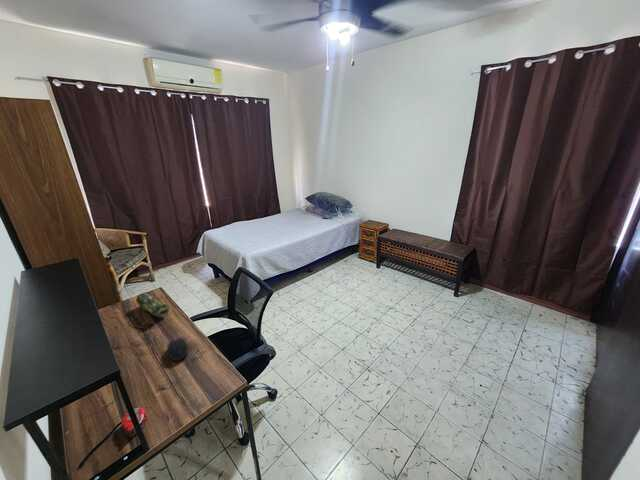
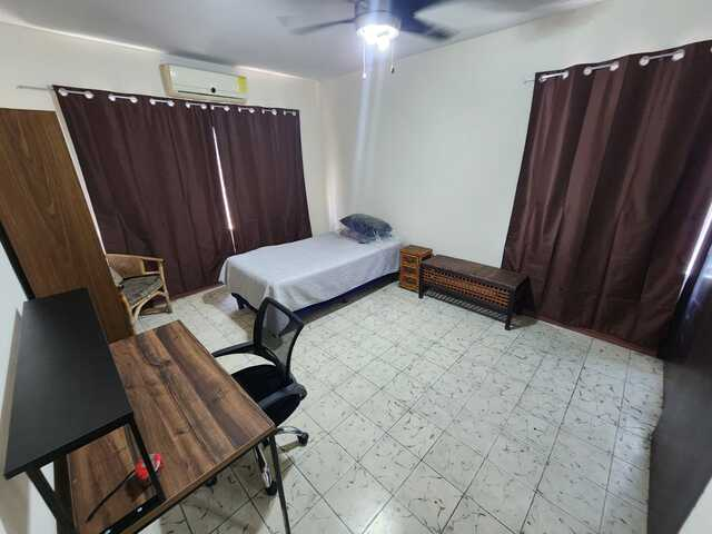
- pencil case [135,292,170,319]
- computer mouse [166,337,189,362]
